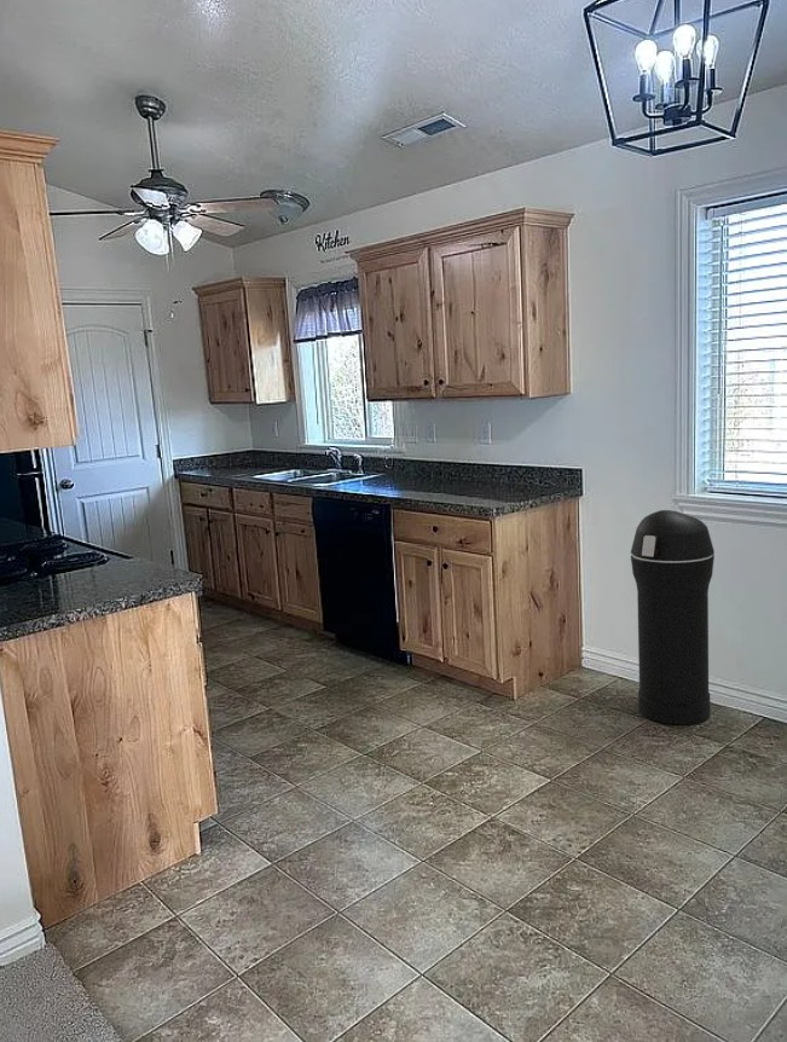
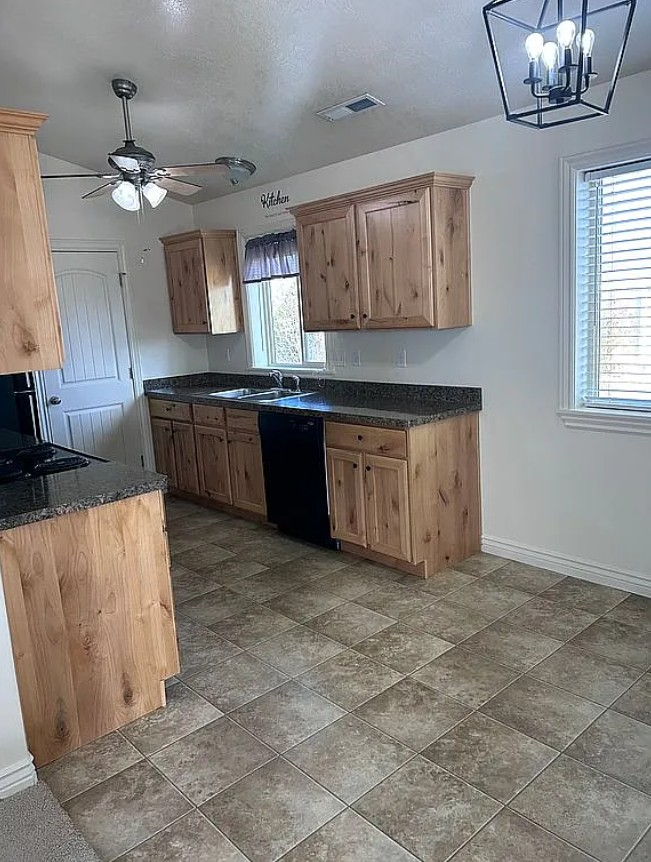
- trash can [630,509,716,725]
